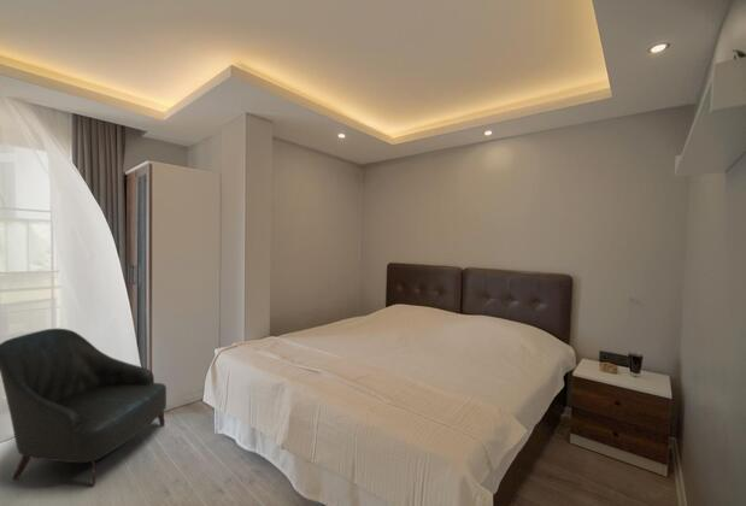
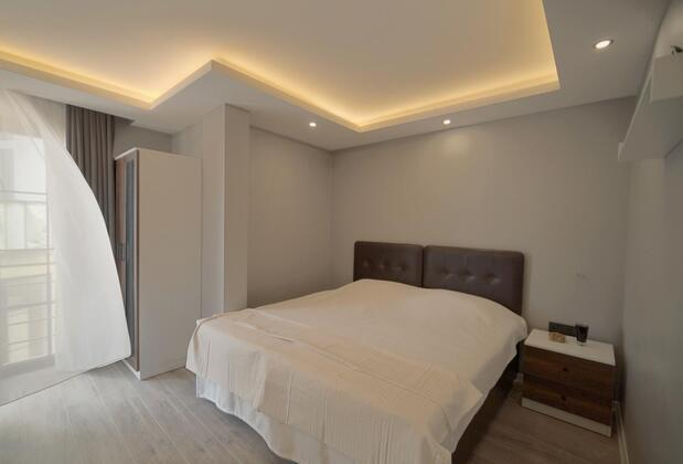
- armchair [0,328,168,487]
